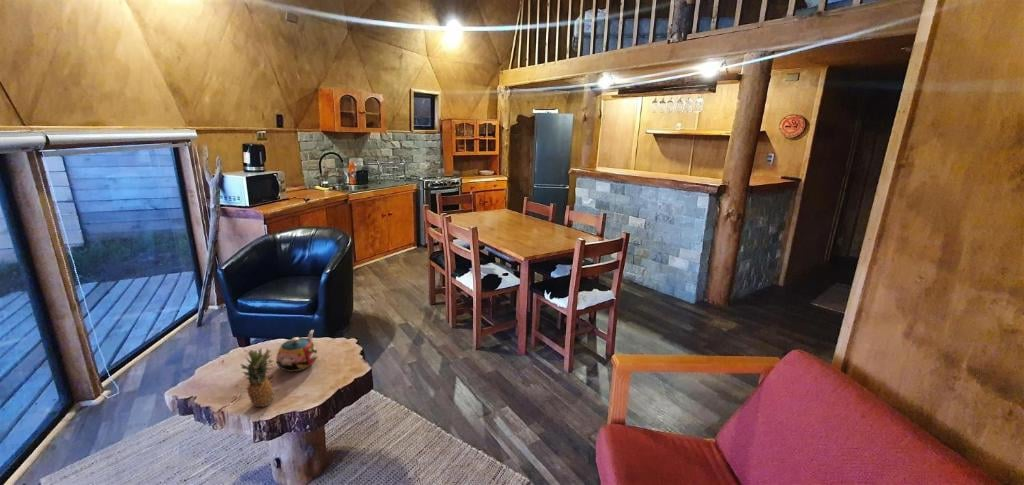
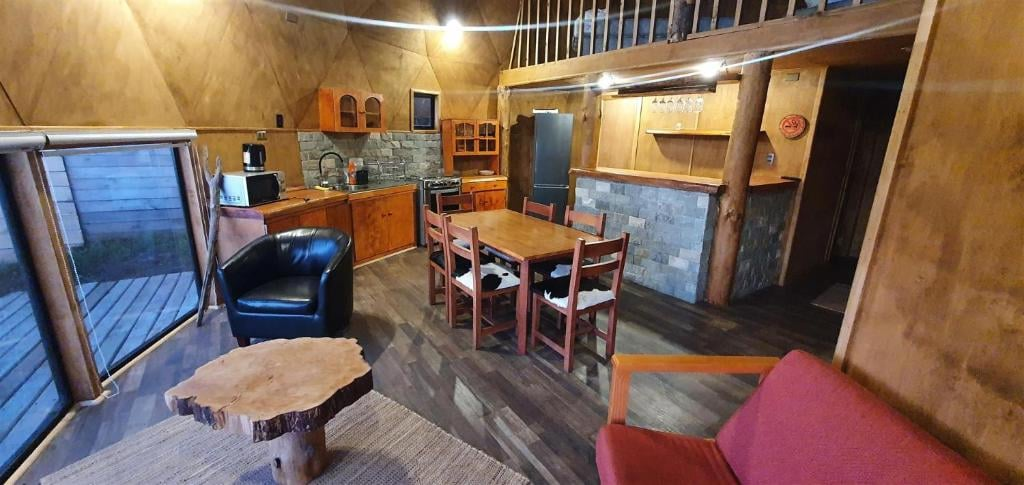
- fruit [239,347,276,408]
- teapot [275,329,319,373]
